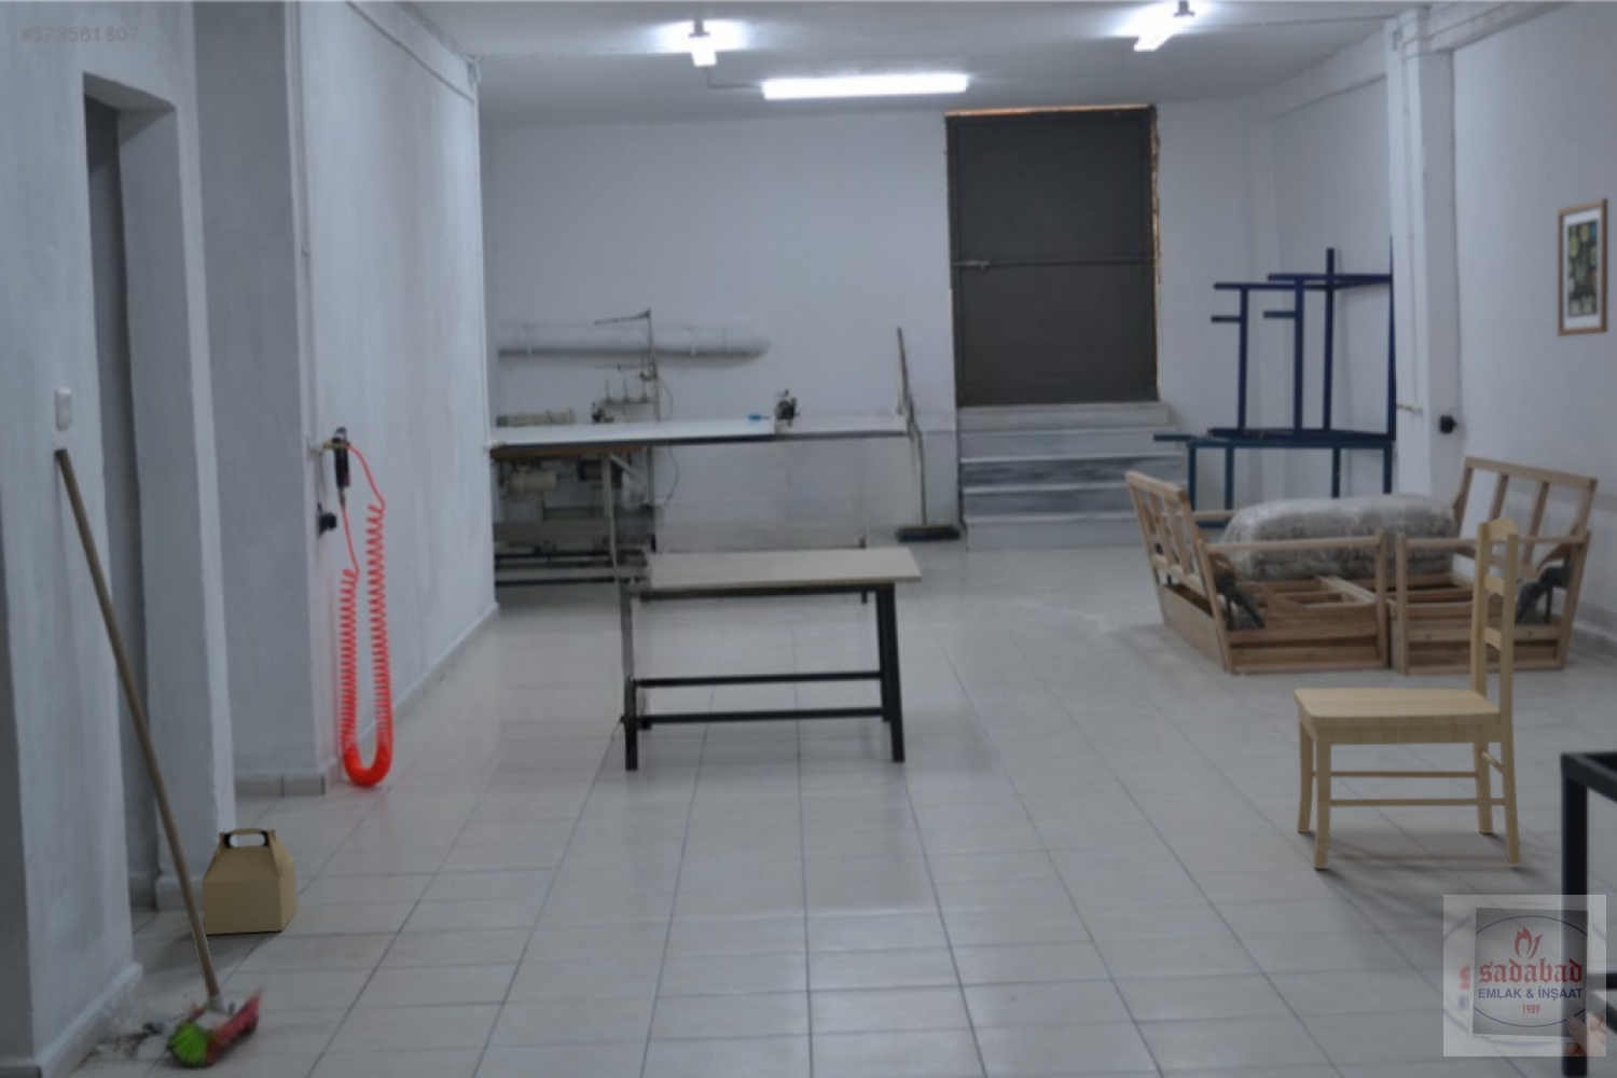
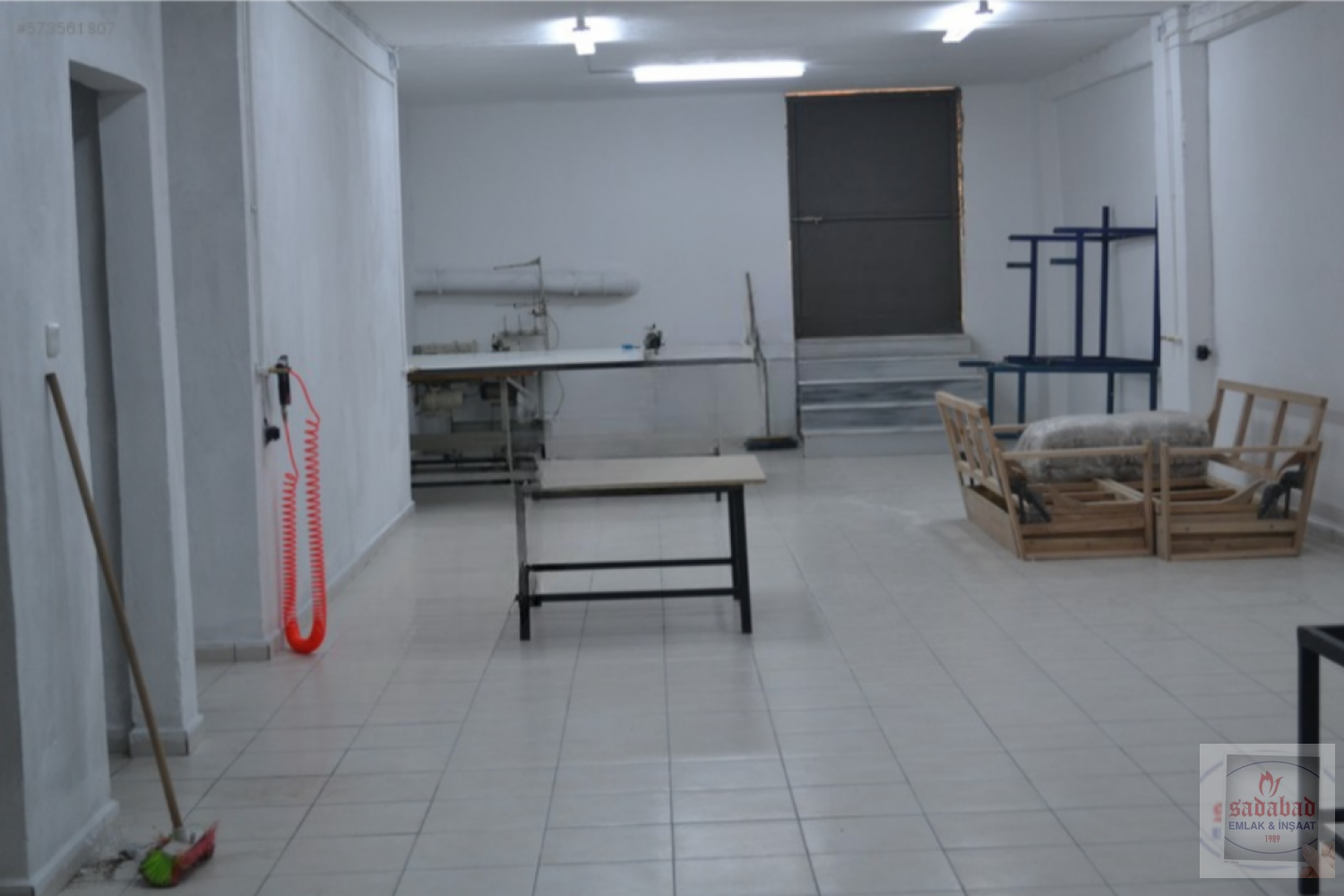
- wall art [1557,197,1610,337]
- cardboard box [201,824,298,936]
- chair [1292,516,1521,869]
